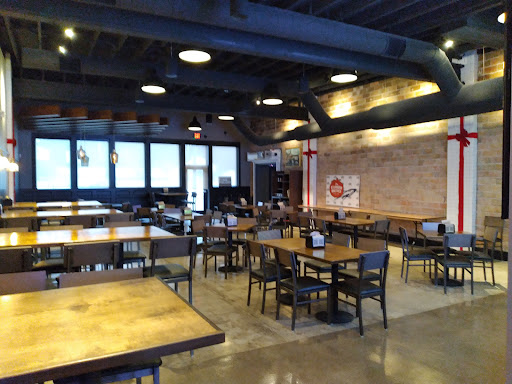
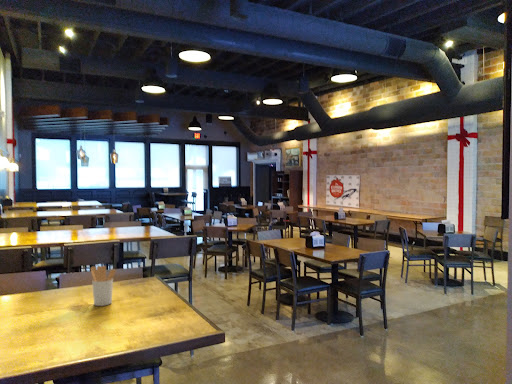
+ utensil holder [90,265,117,307]
